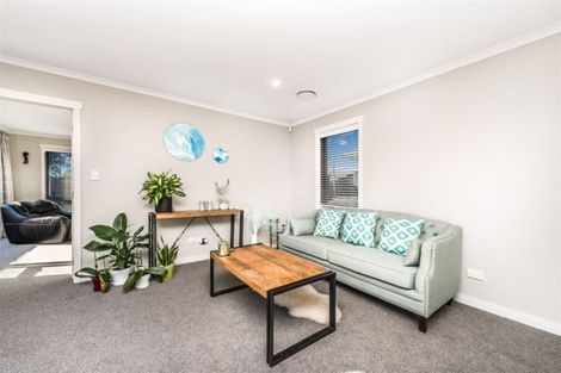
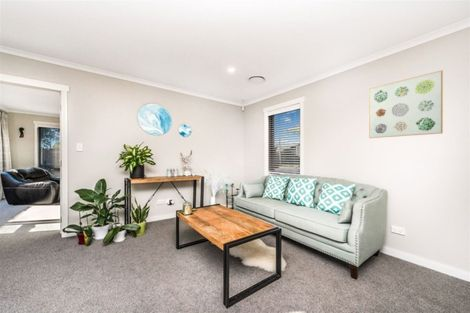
+ wall art [368,69,444,139]
